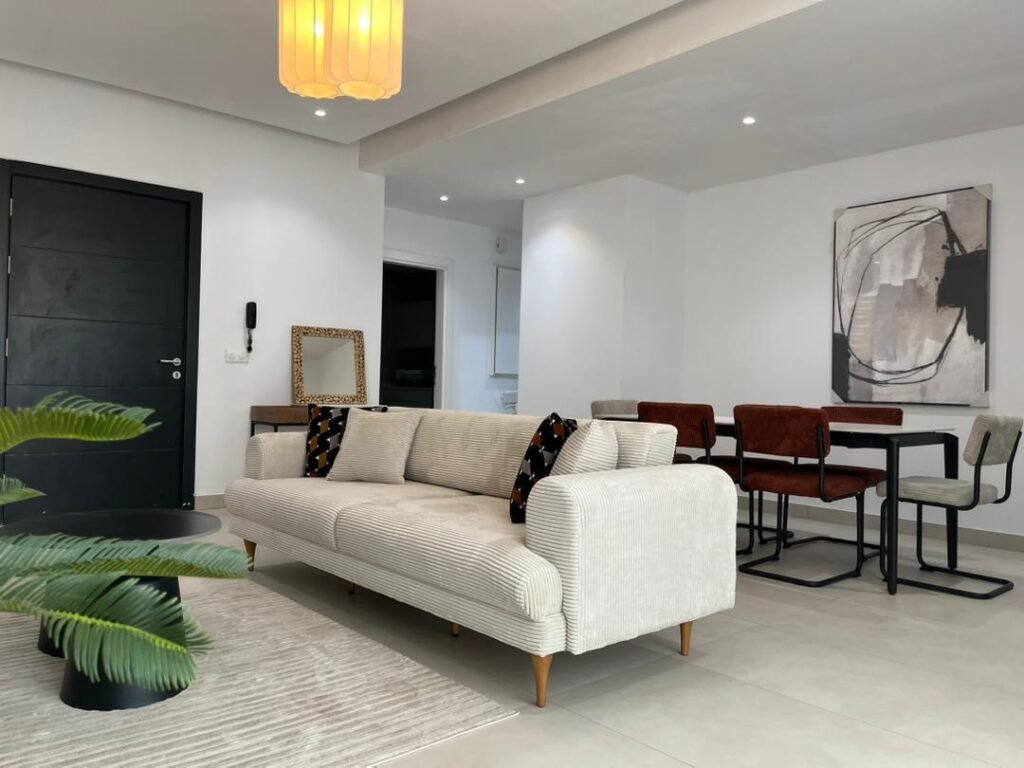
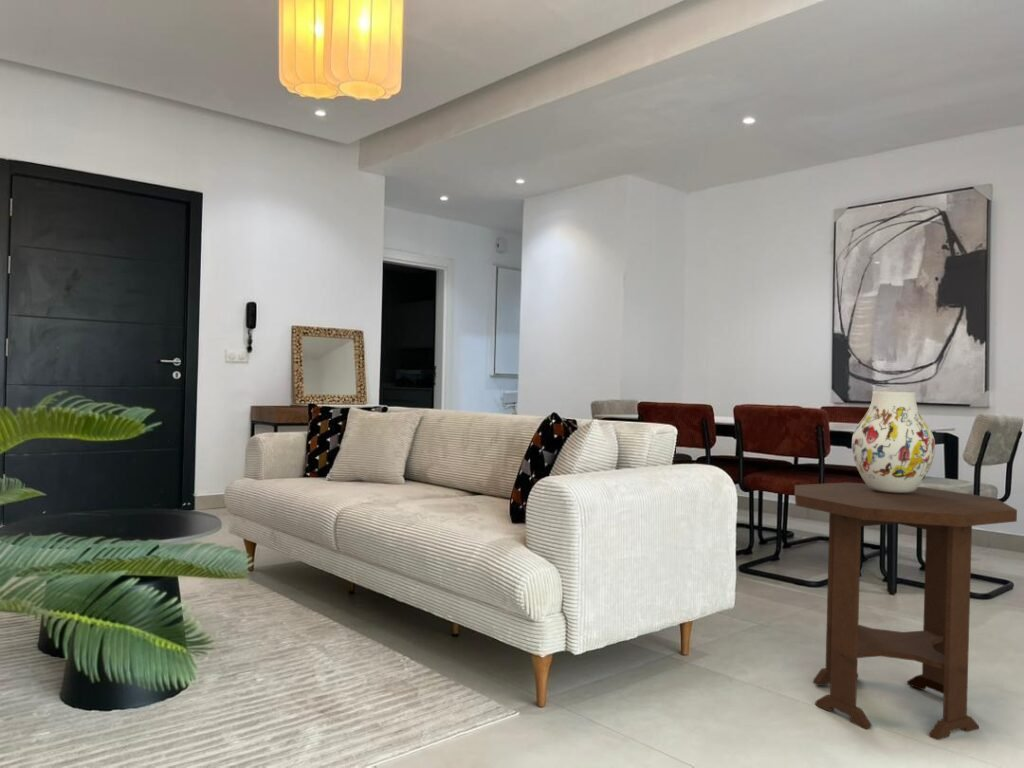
+ vase [851,390,936,493]
+ side table [794,481,1018,741]
